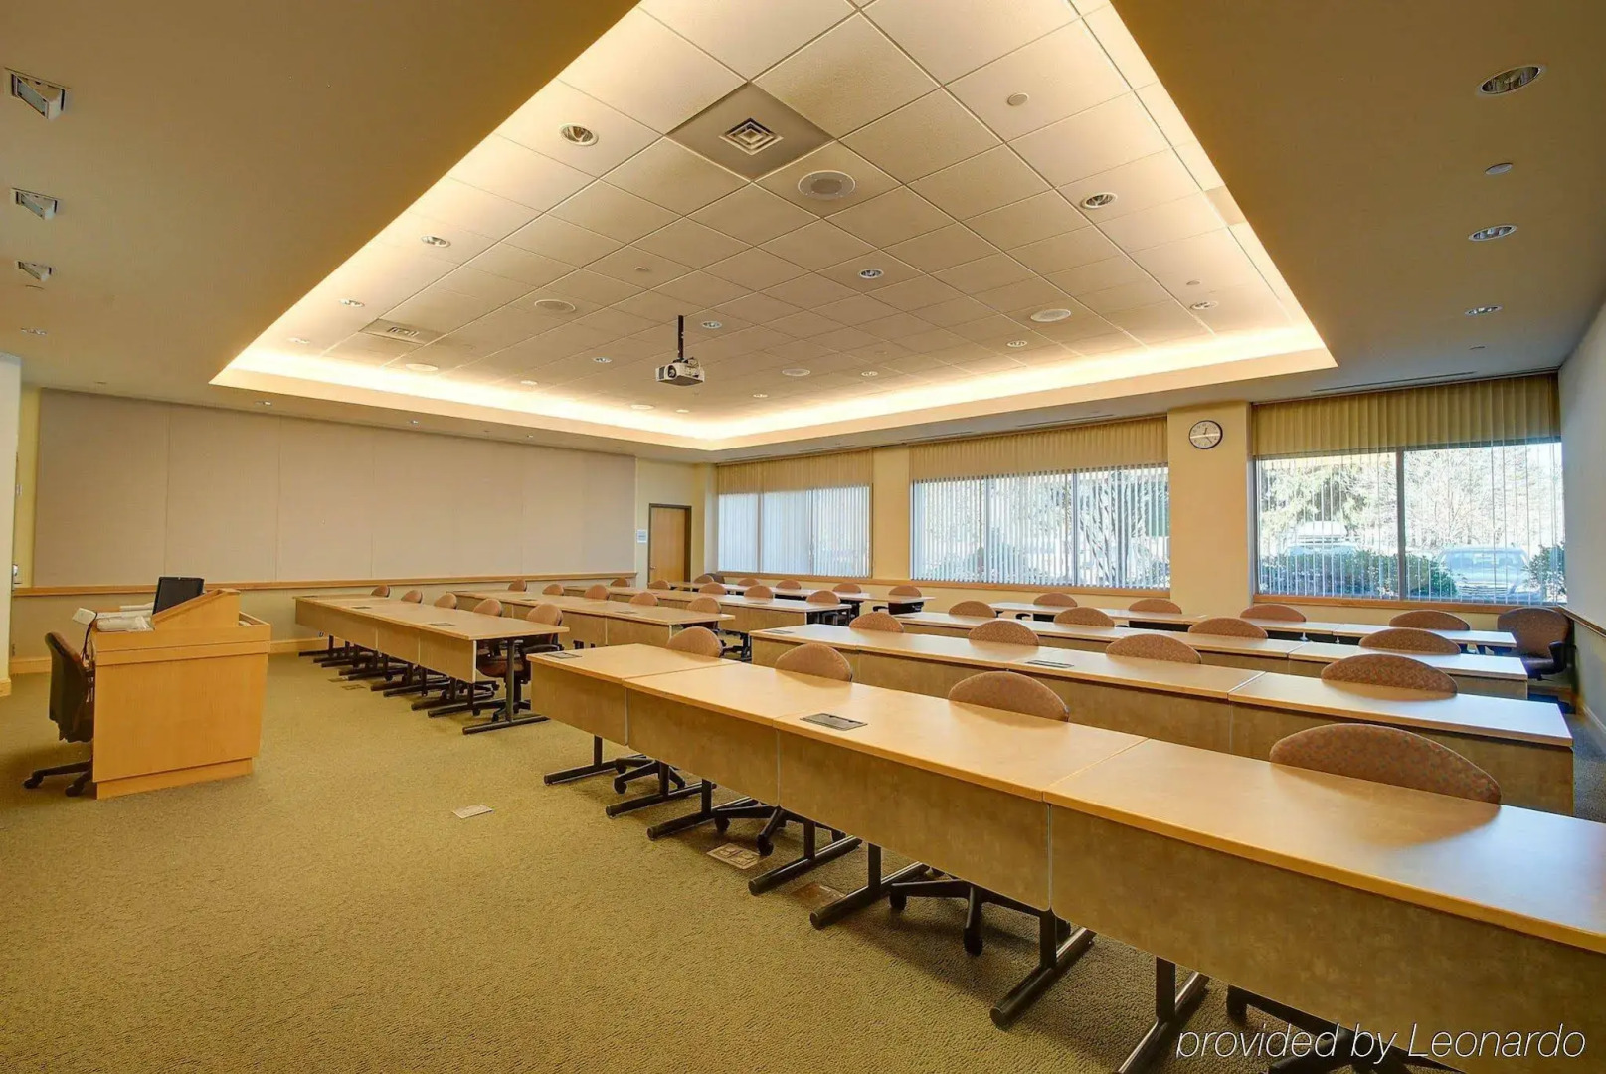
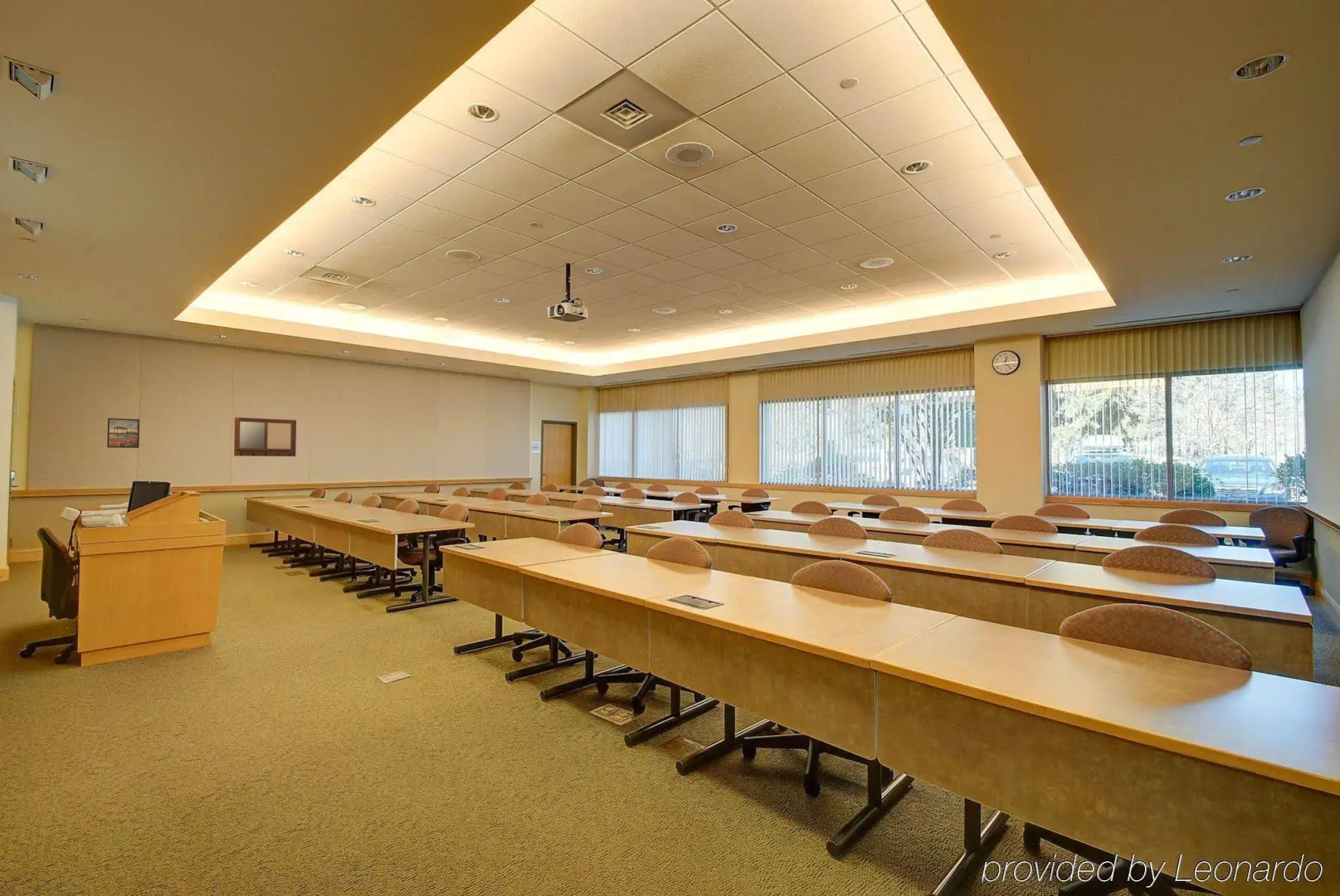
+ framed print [106,417,140,449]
+ writing board [233,416,297,457]
